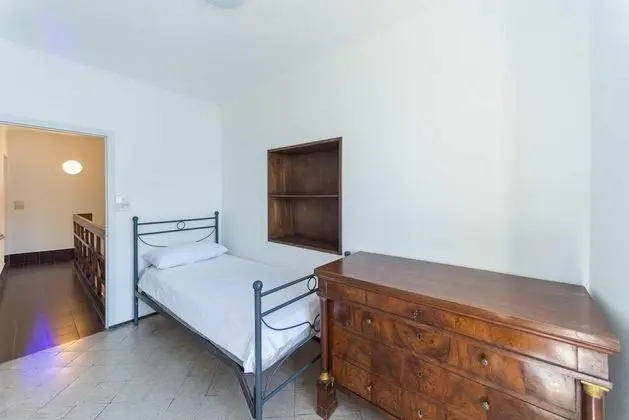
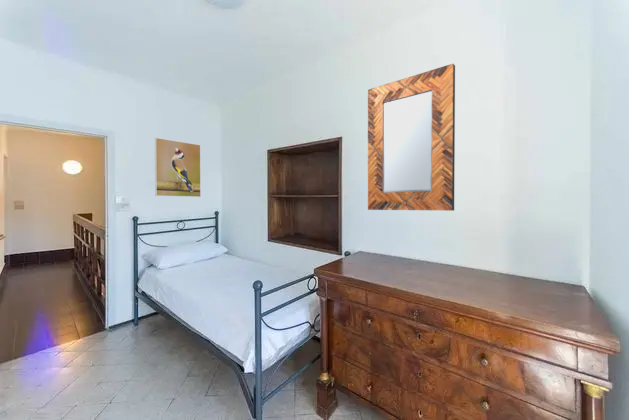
+ home mirror [367,63,456,212]
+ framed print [154,137,202,198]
